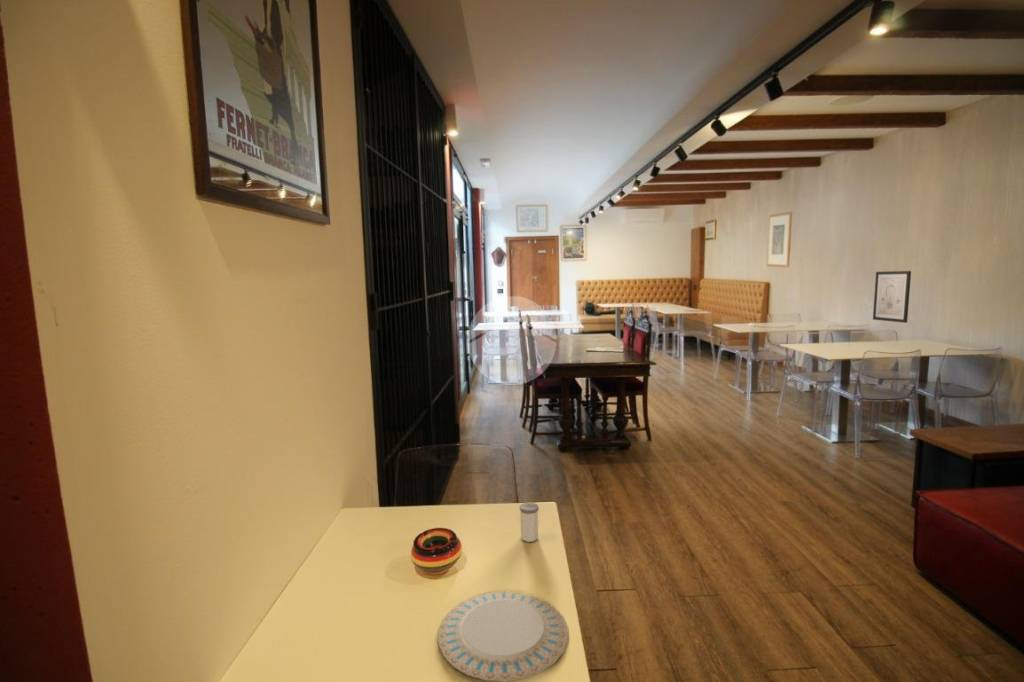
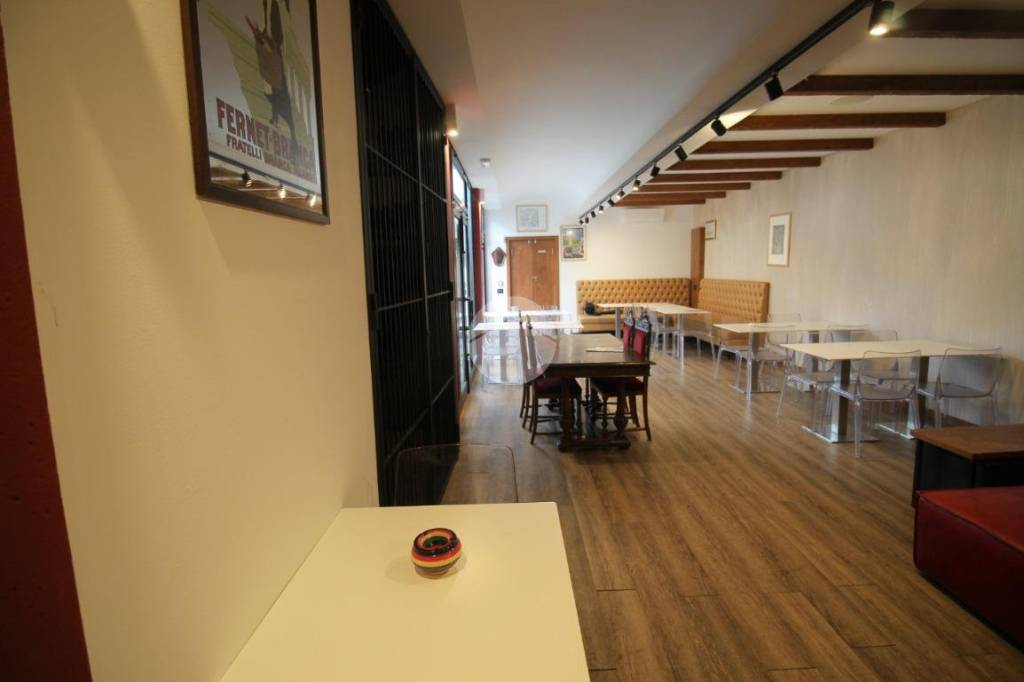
- chinaware [437,591,569,682]
- wall art [872,270,912,324]
- salt shaker [519,501,540,543]
